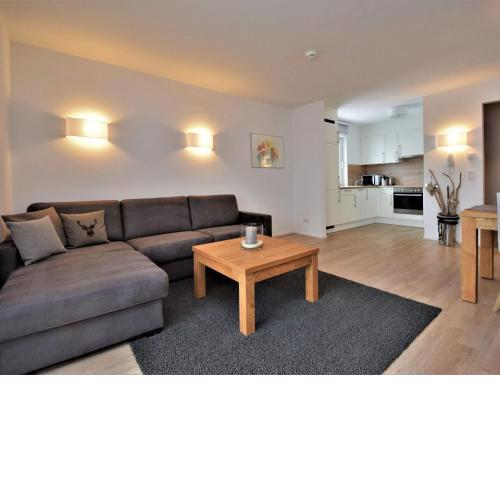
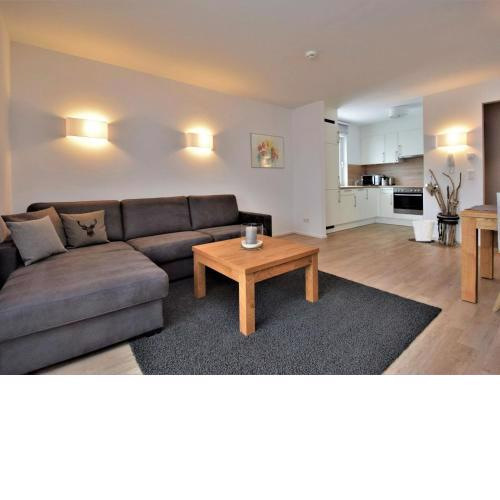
+ wastebasket [411,219,437,242]
